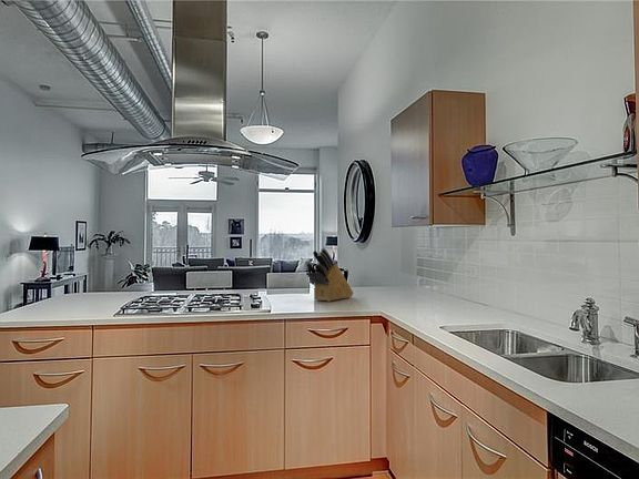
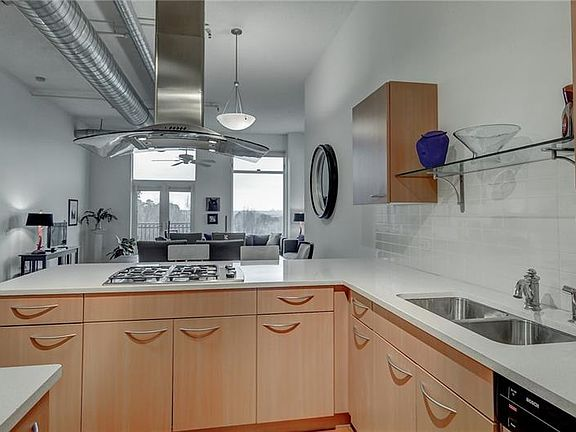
- knife block [305,247,354,303]
